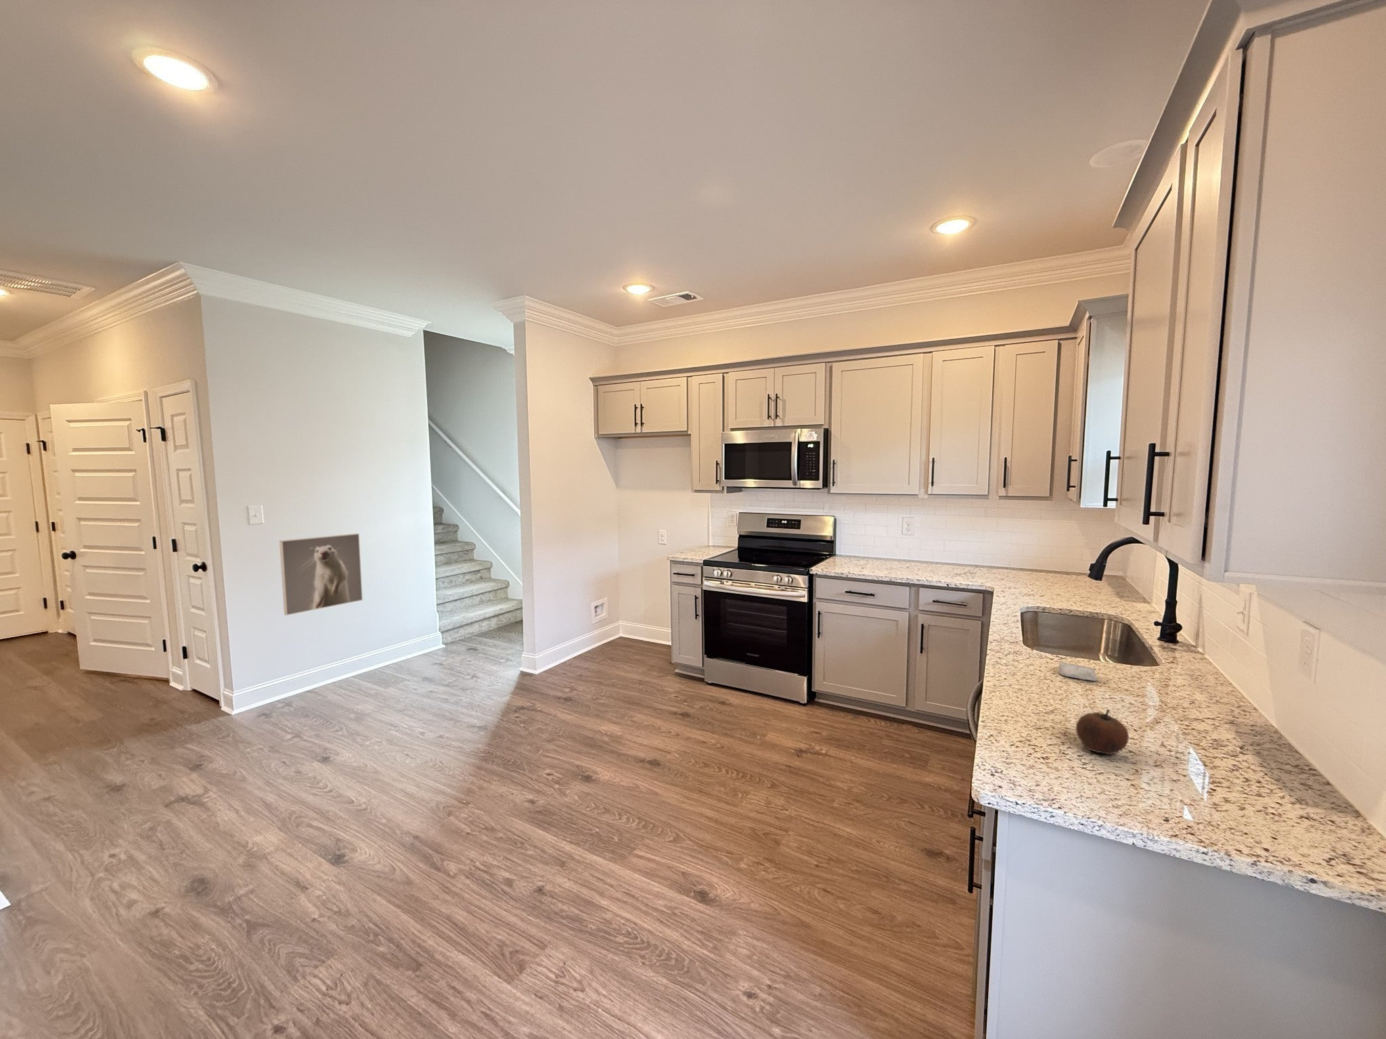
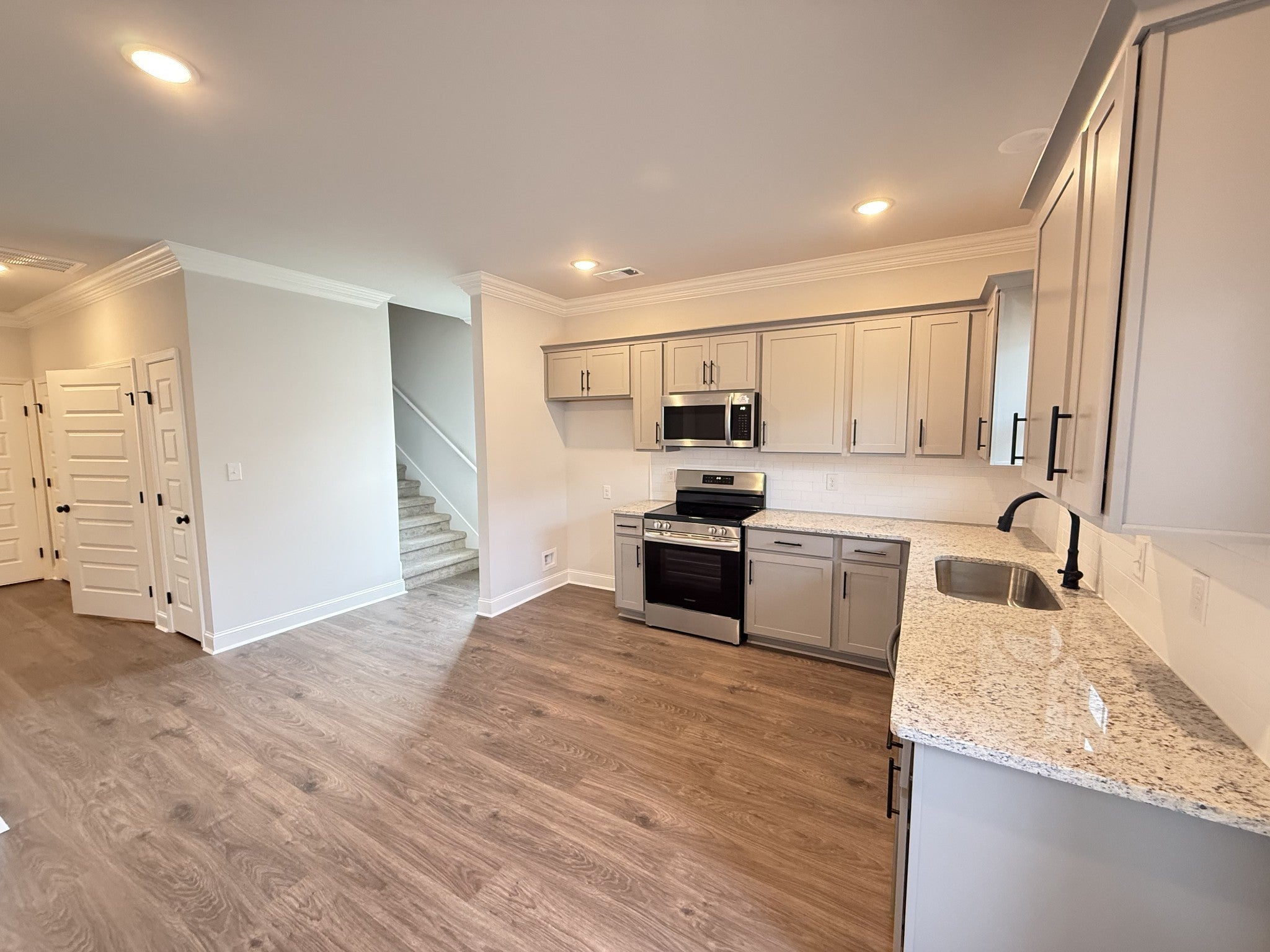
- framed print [278,533,363,617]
- fruit [1075,708,1130,755]
- soap bar [1058,661,1098,682]
